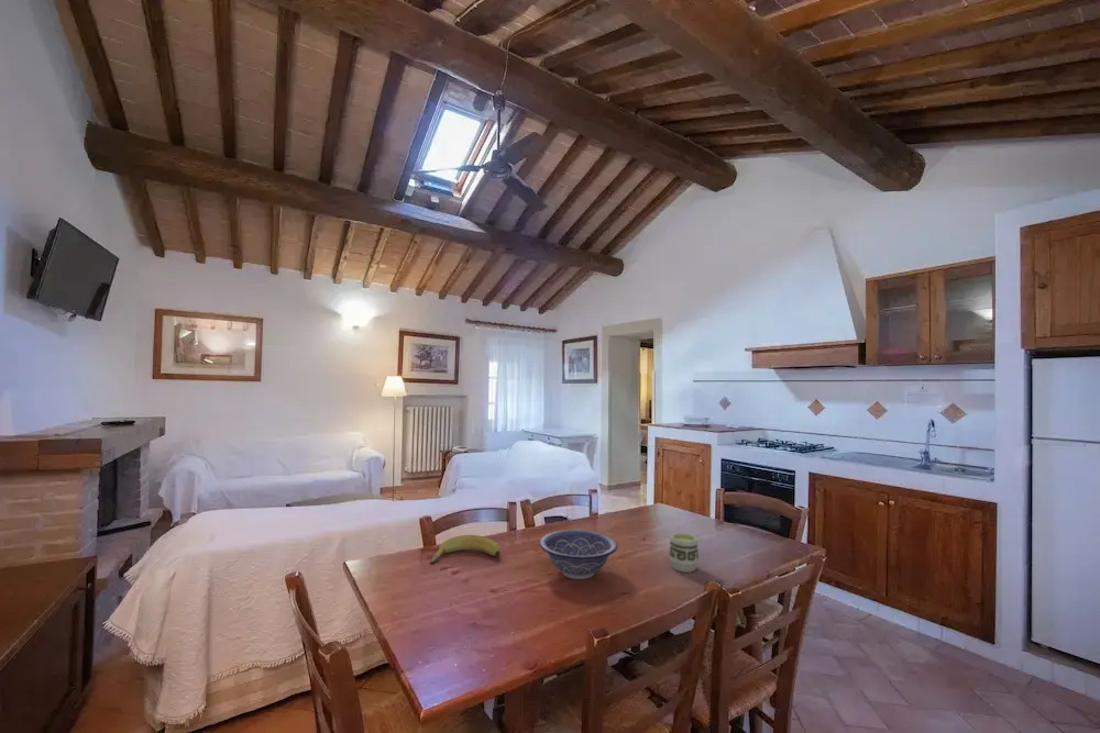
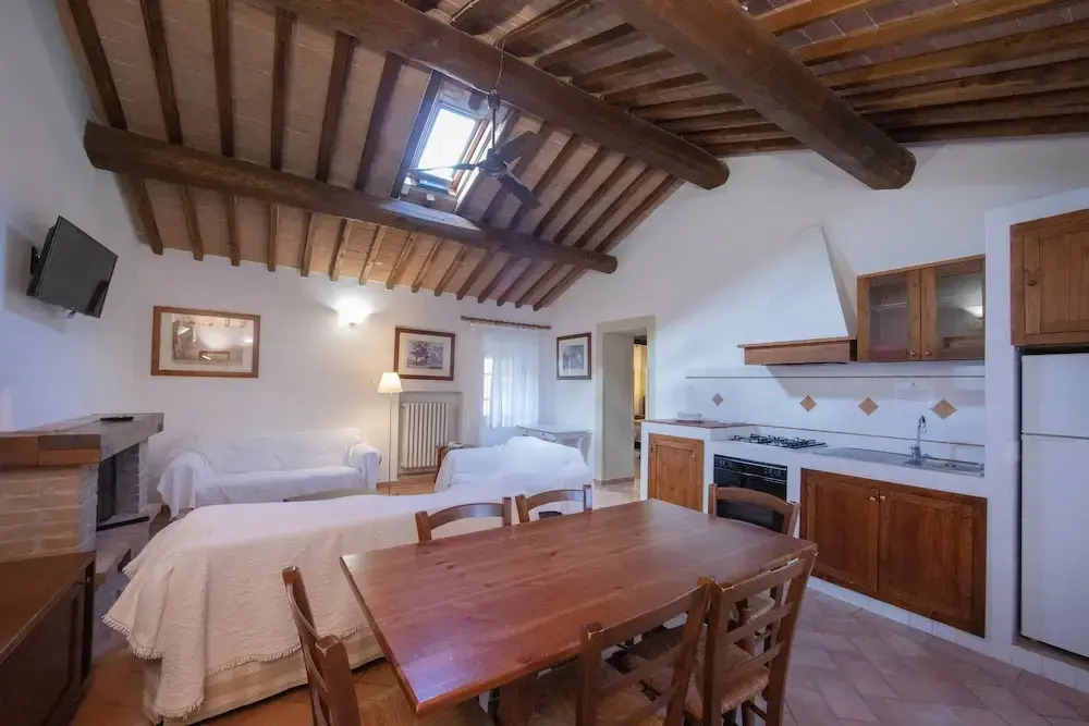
- cup [668,532,700,574]
- decorative bowl [539,529,619,580]
- banana [429,534,502,564]
